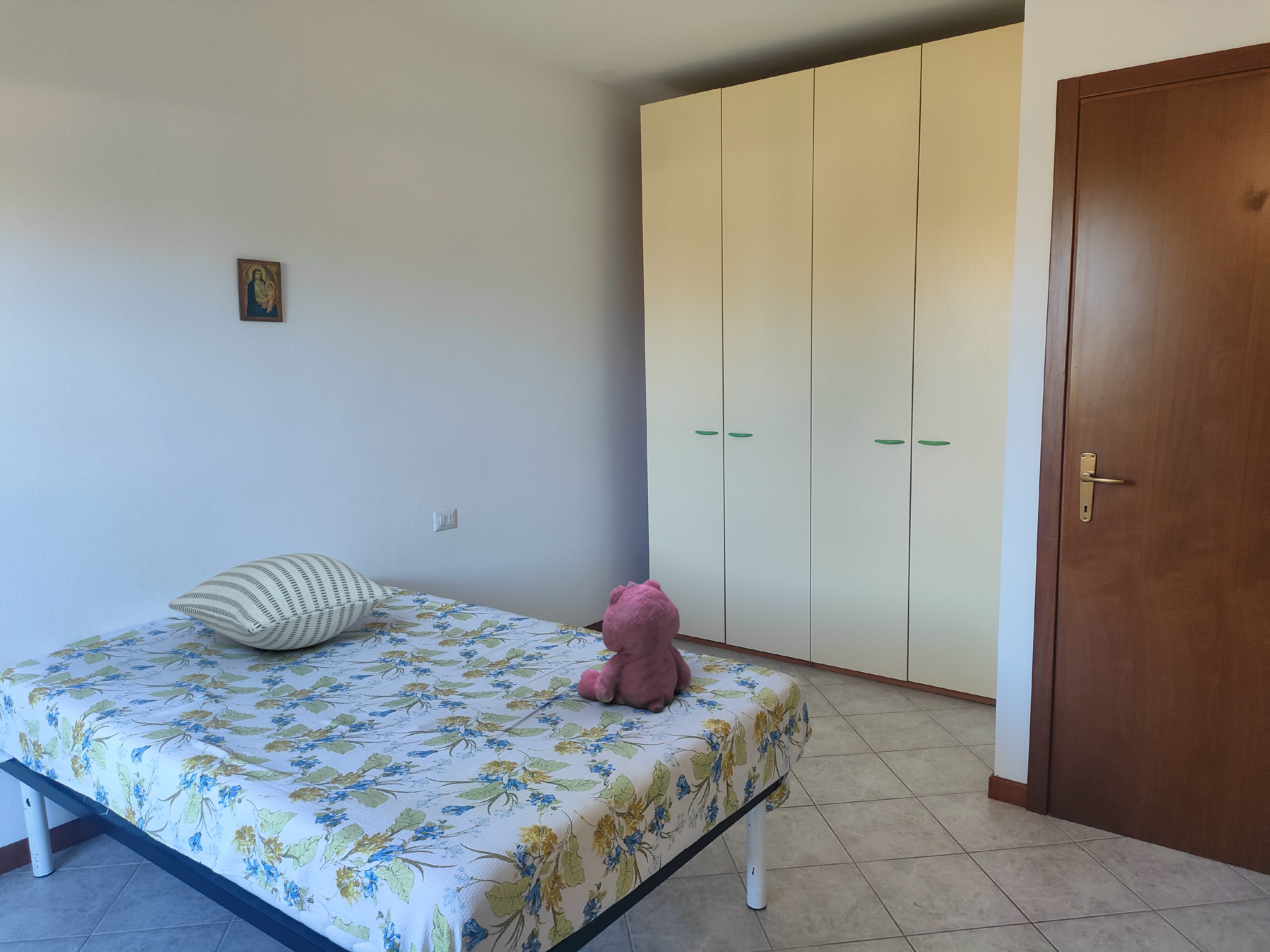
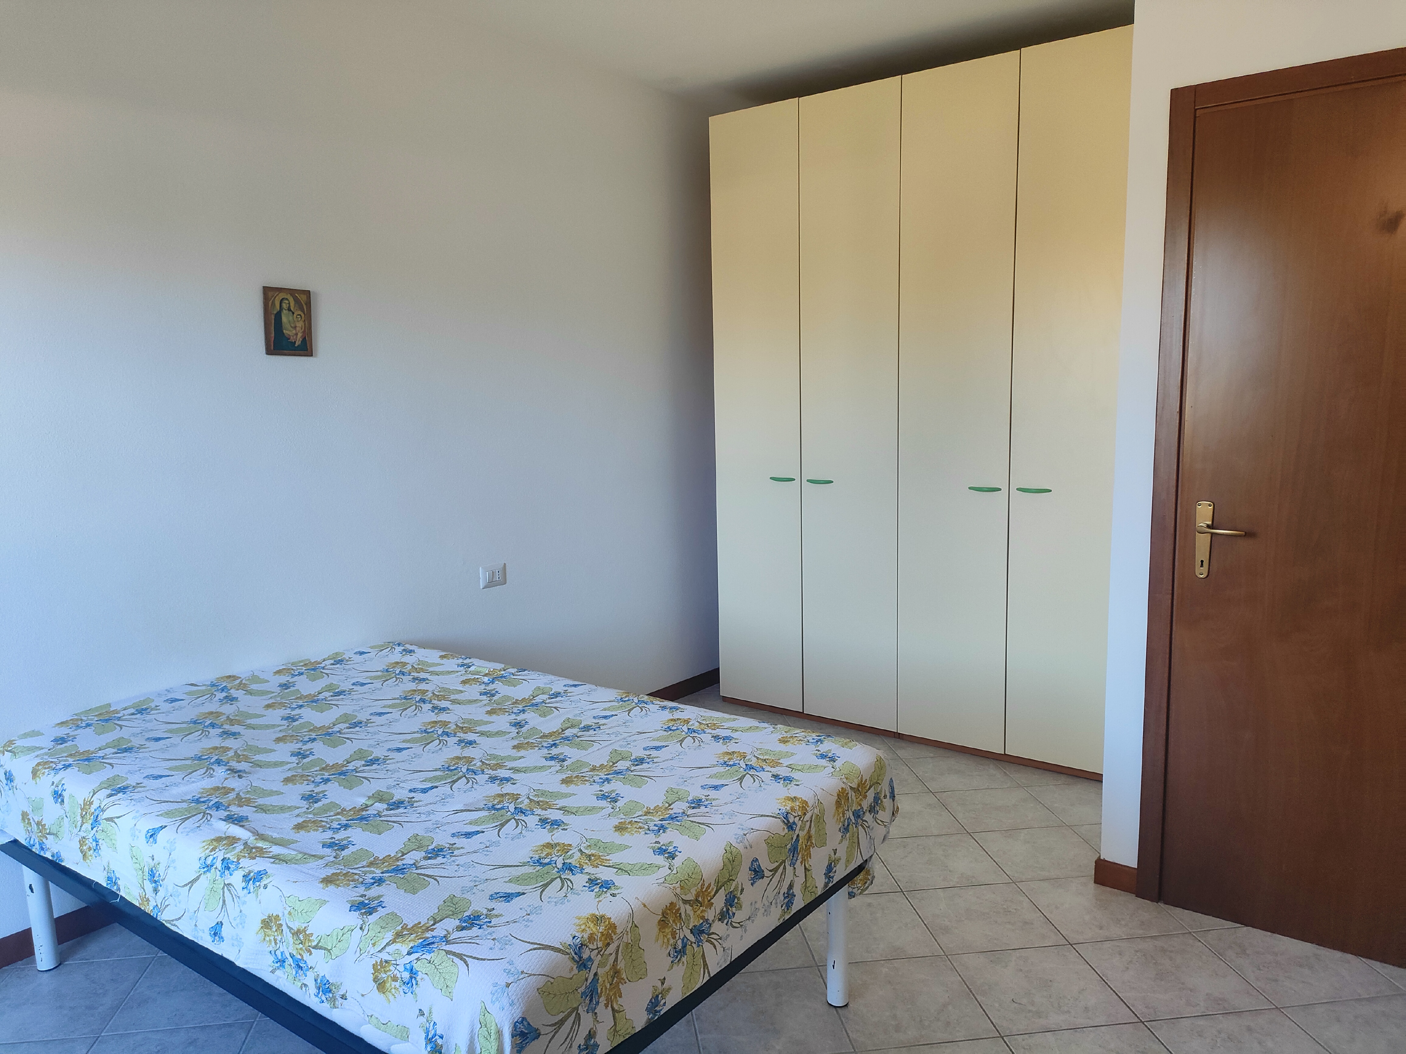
- teddy bear [577,579,691,712]
- pillow [168,553,399,650]
